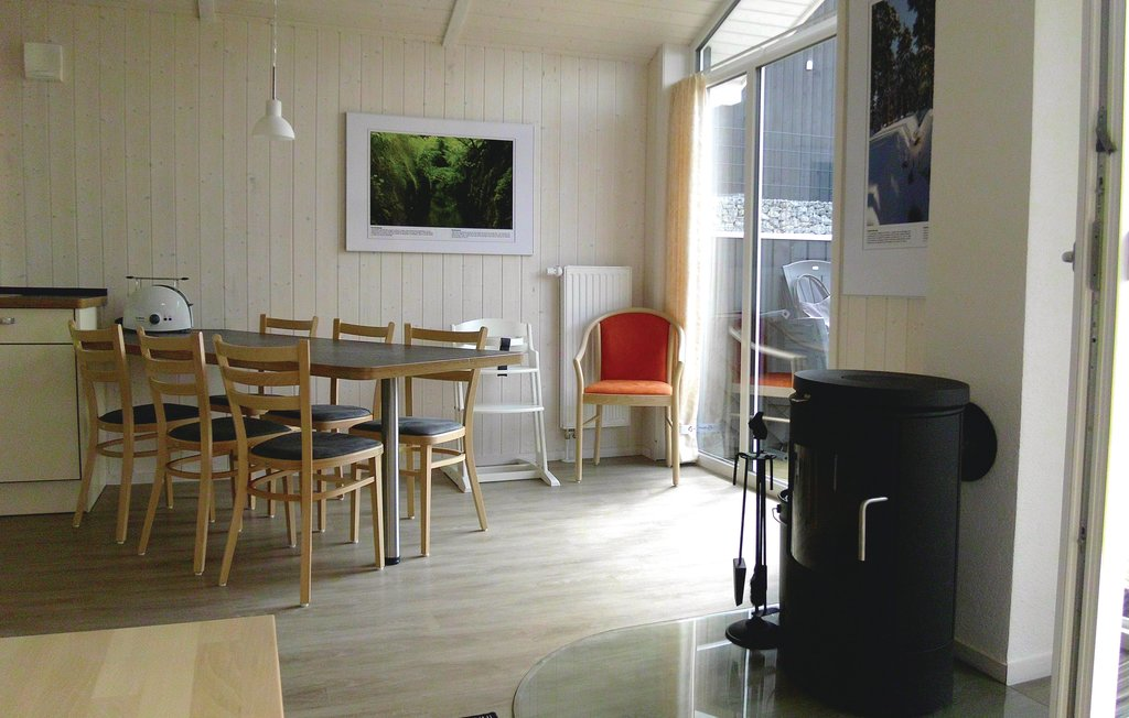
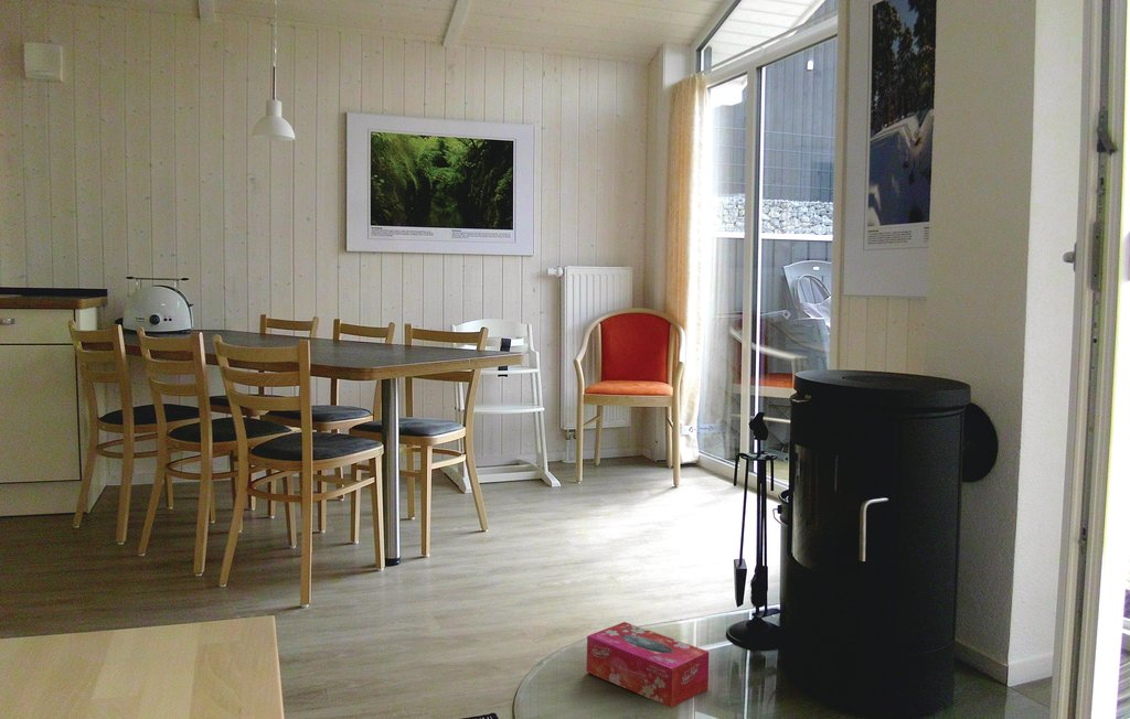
+ tissue box [586,621,710,709]
